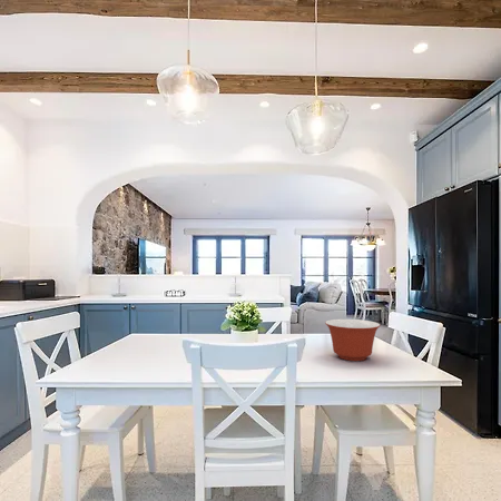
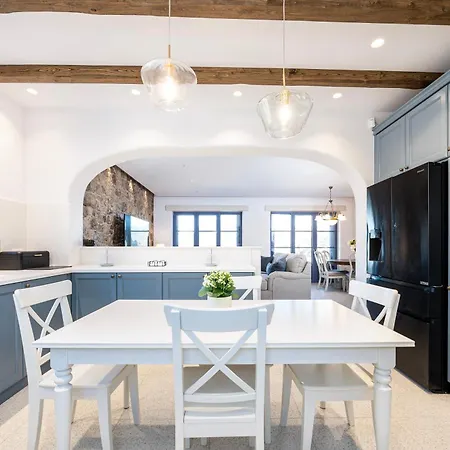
- mixing bowl [324,318,382,362]
